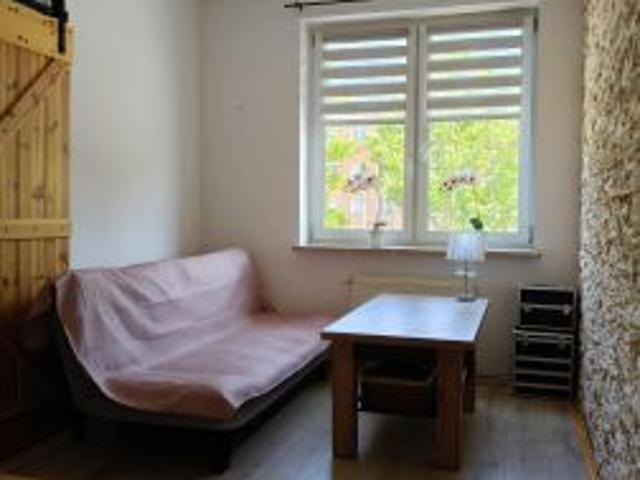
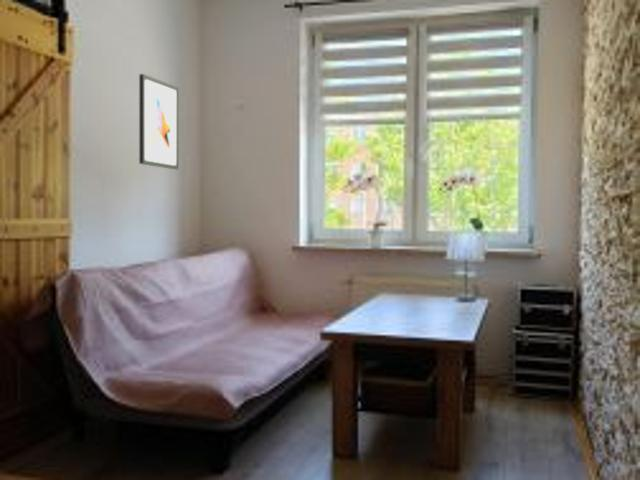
+ wall art [138,73,180,170]
